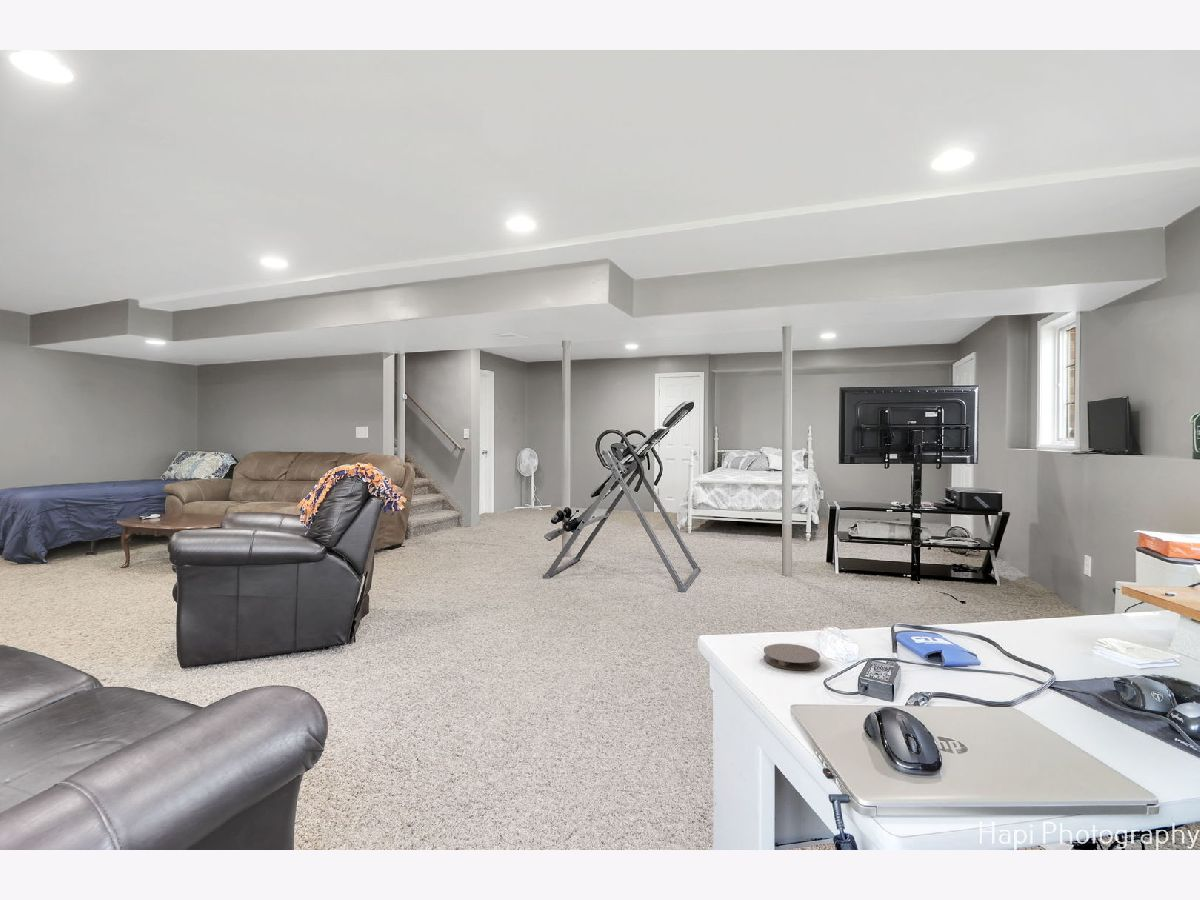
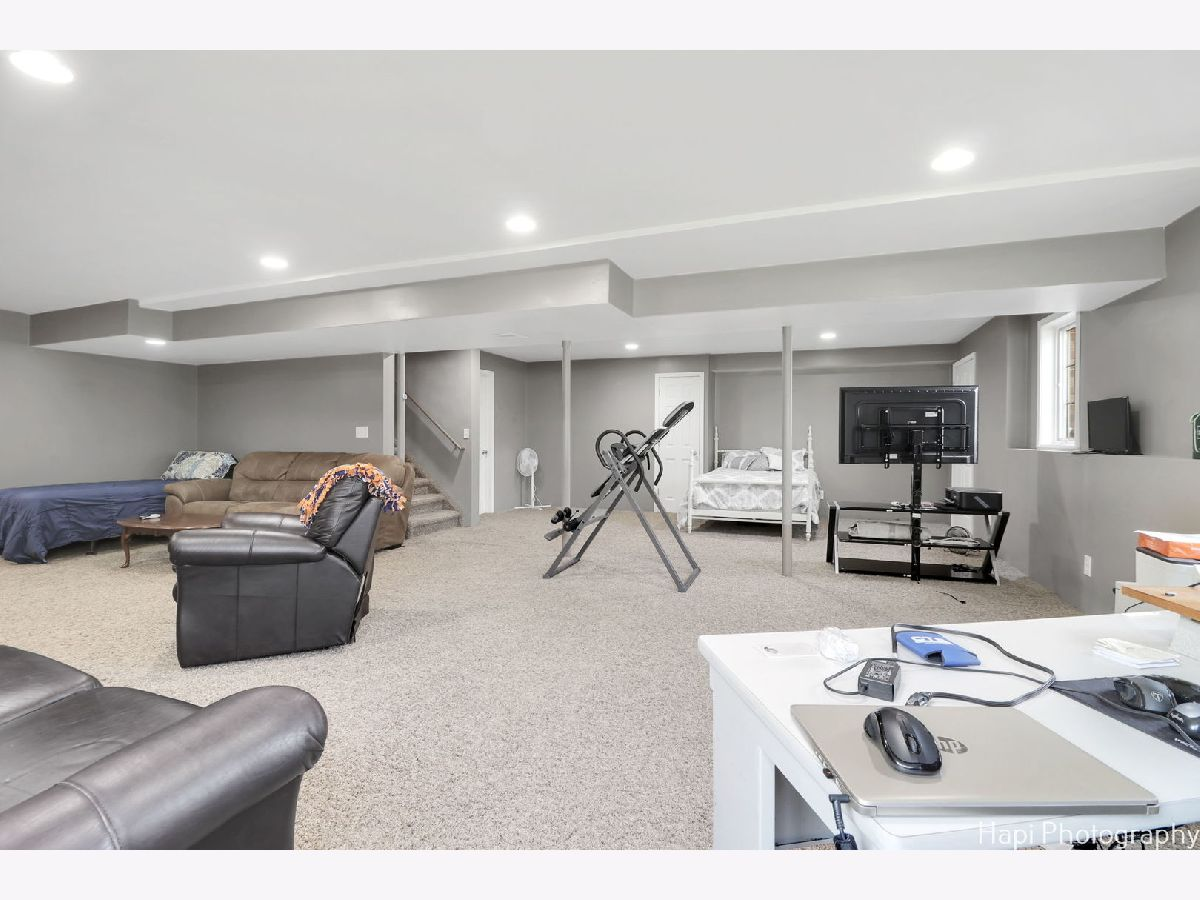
- coaster [763,643,821,672]
